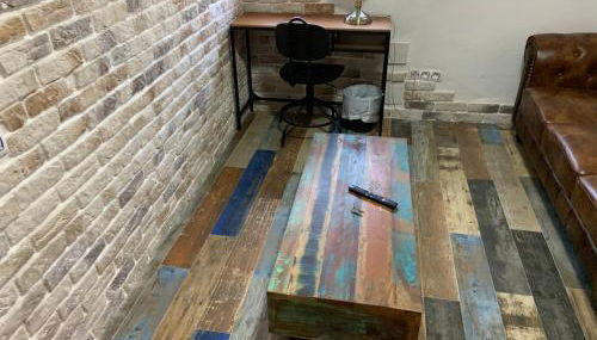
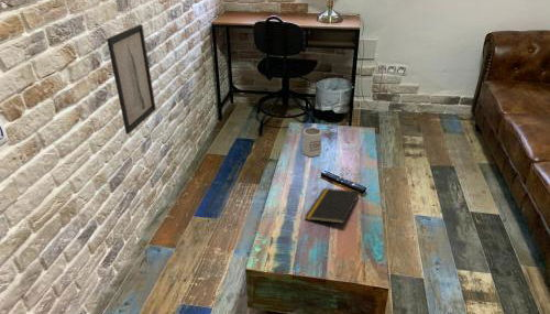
+ wall art [106,23,157,136]
+ notepad [304,187,361,225]
+ mug [301,127,323,158]
